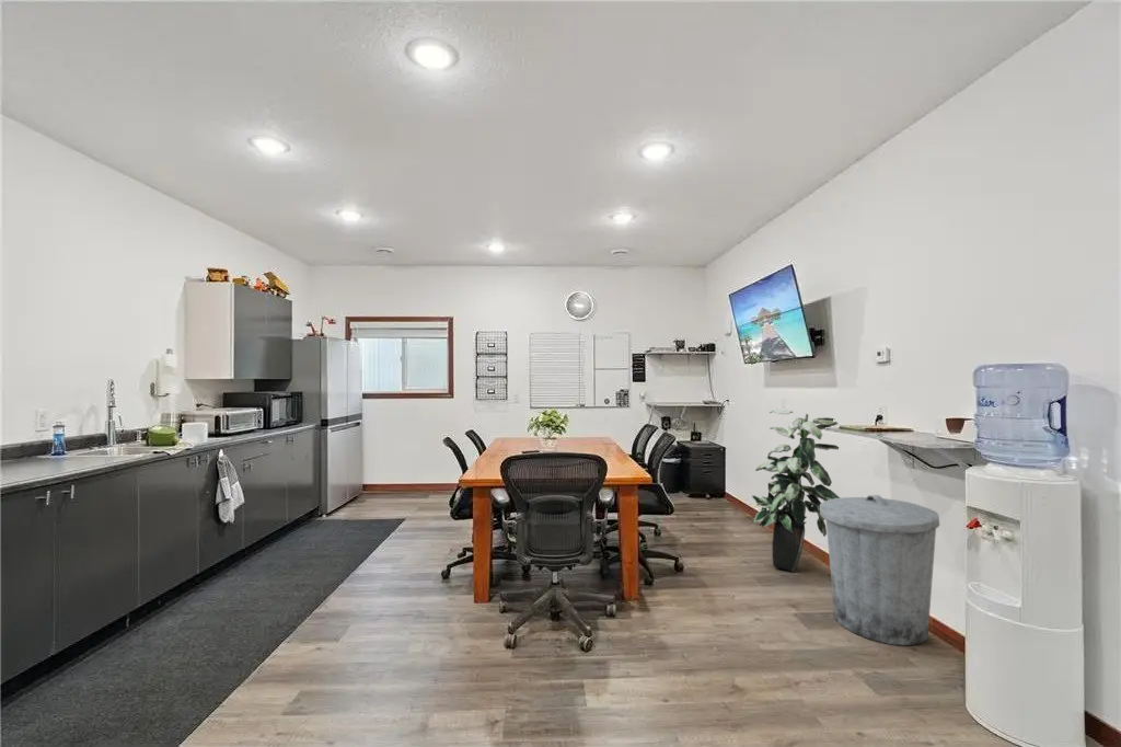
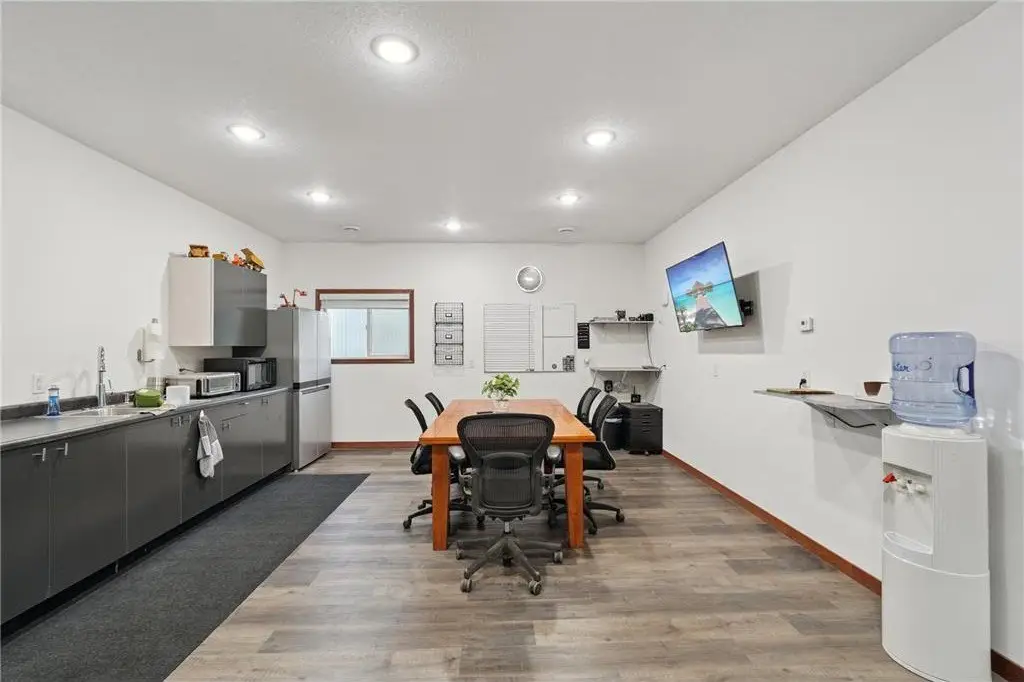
- trash can [820,494,940,646]
- indoor plant [751,407,841,573]
